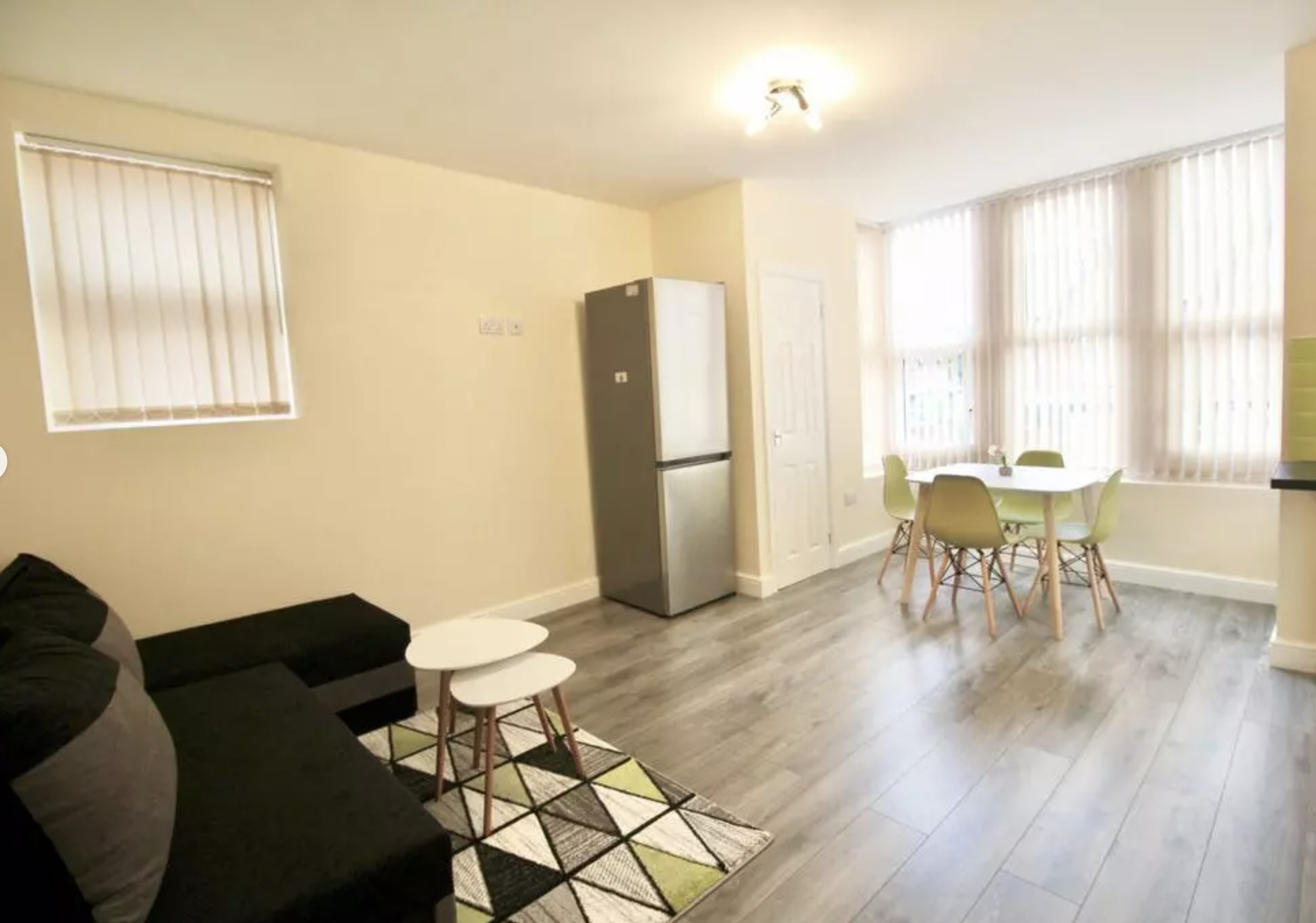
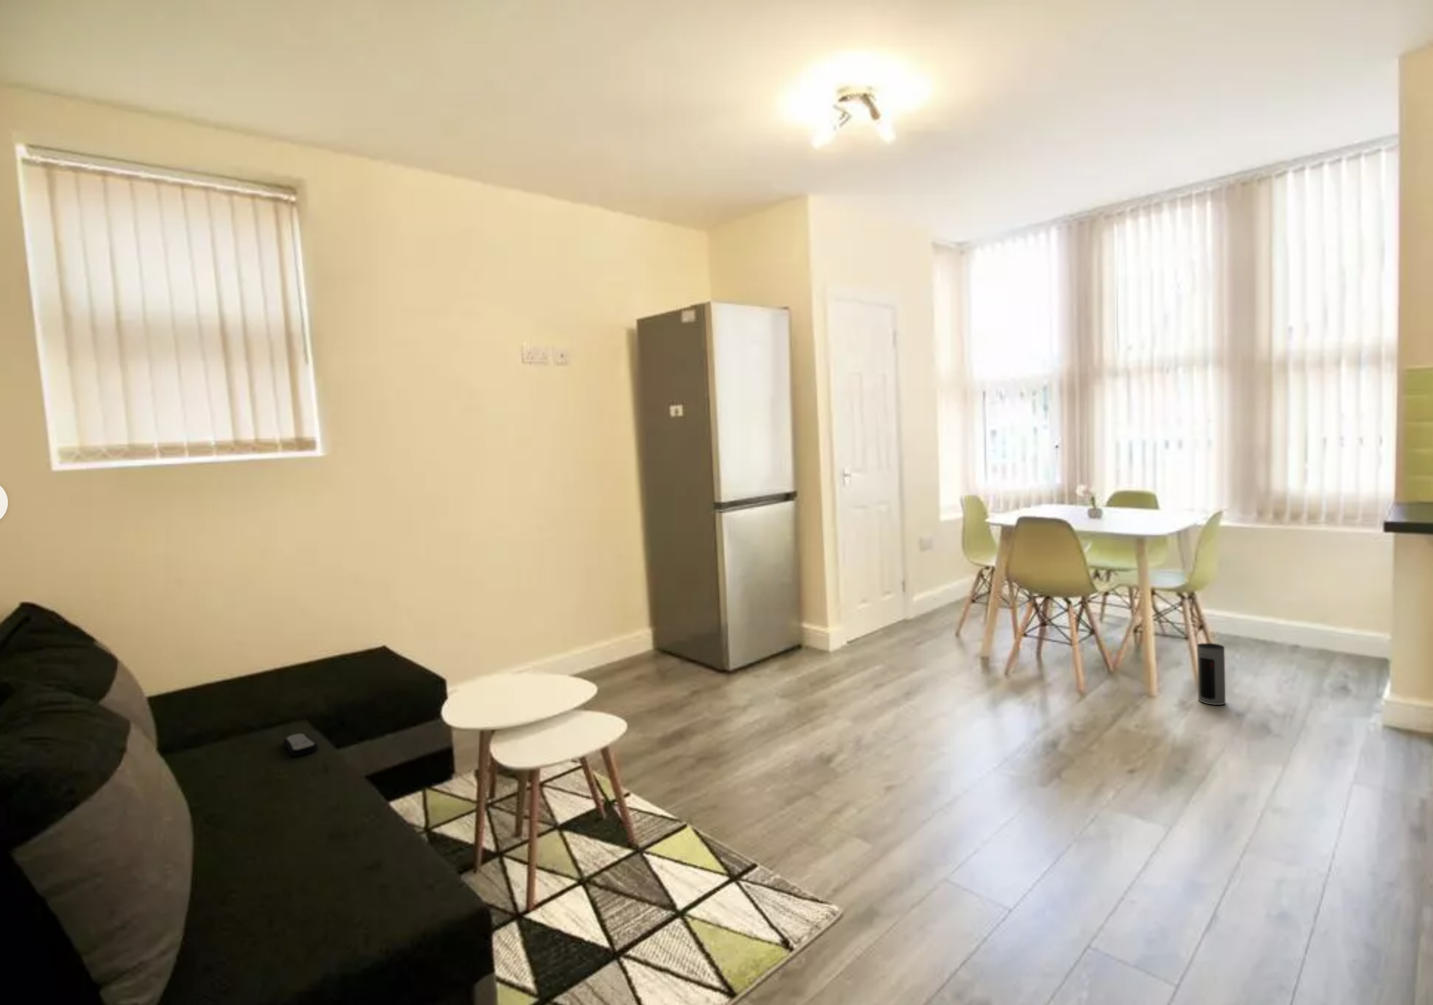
+ speaker [1197,642,1226,706]
+ remote control [283,733,319,757]
